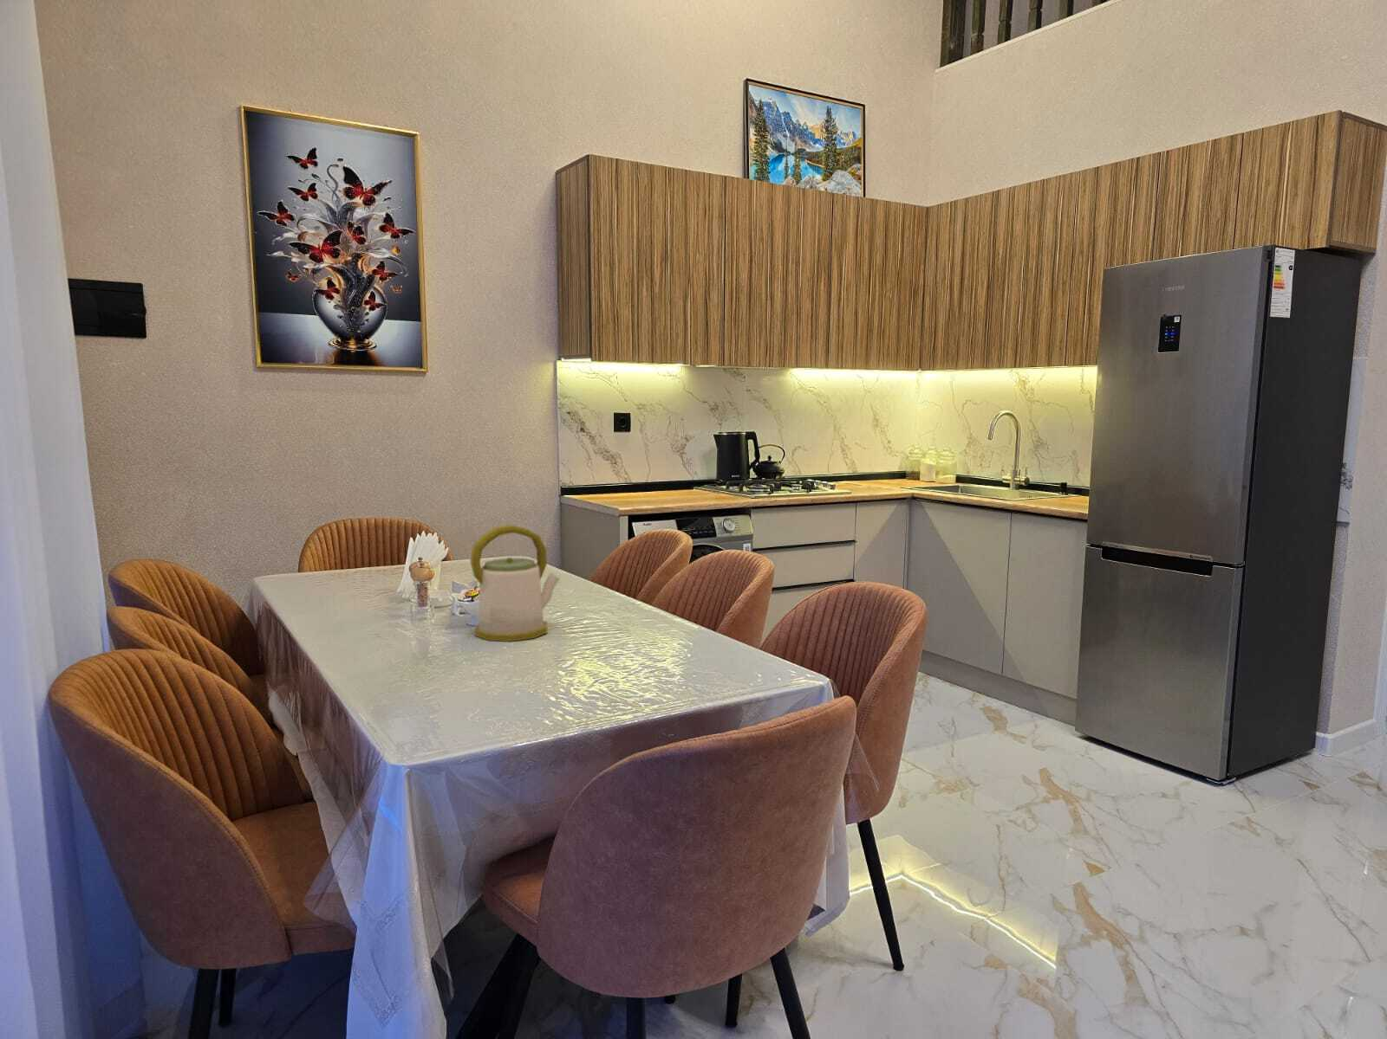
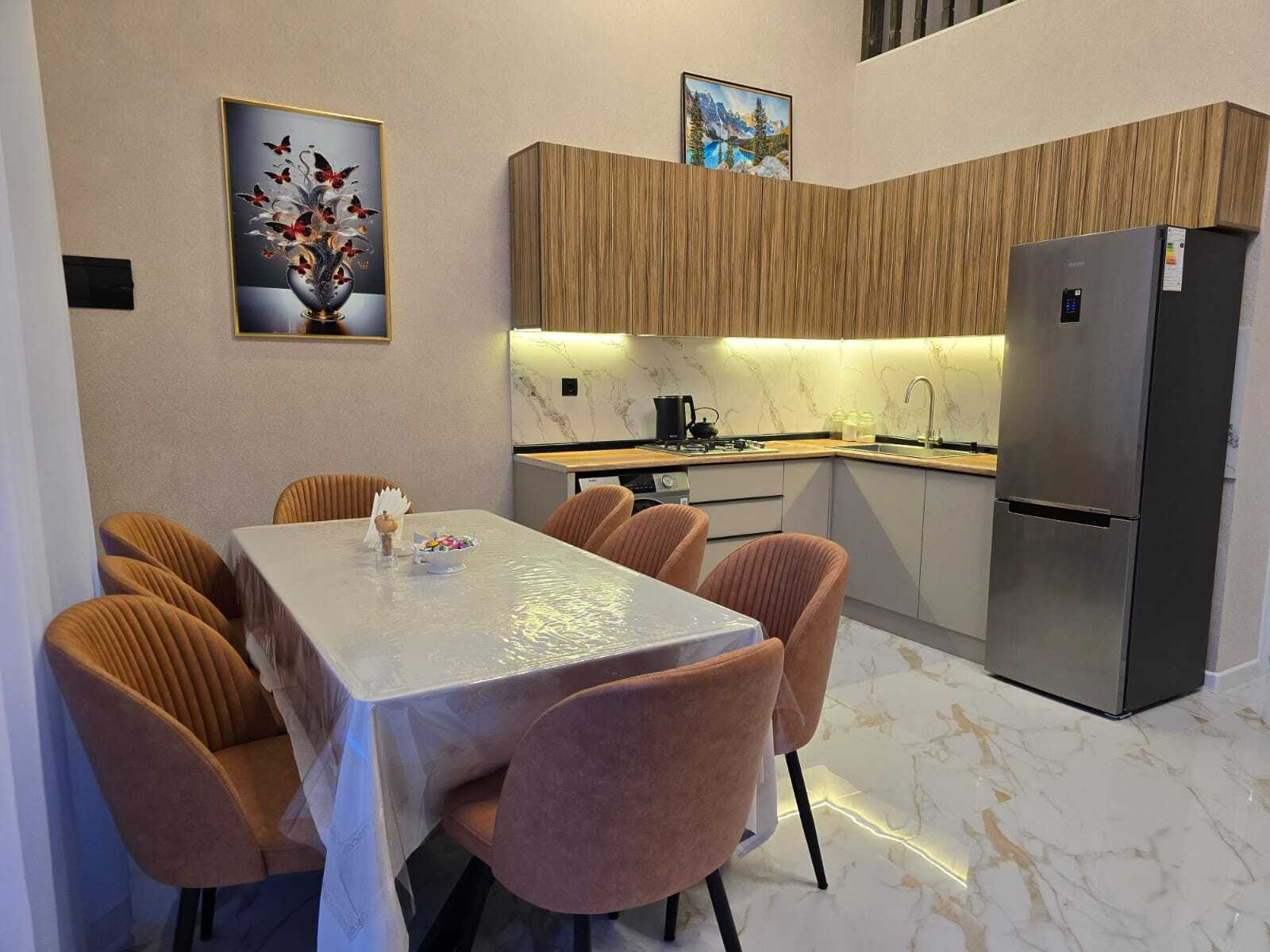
- kettle [469,524,560,643]
